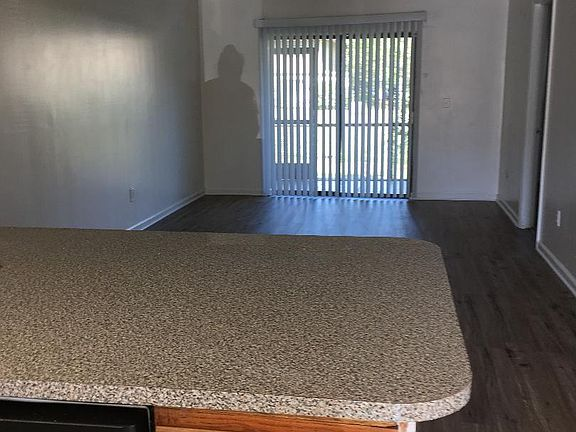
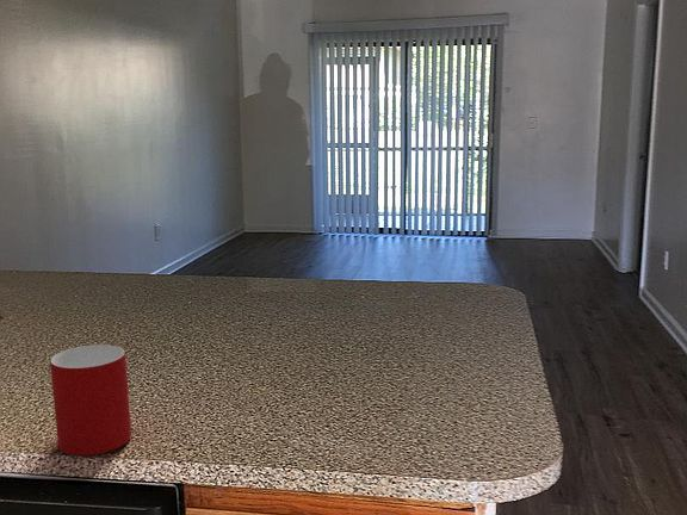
+ cup [49,343,132,457]
